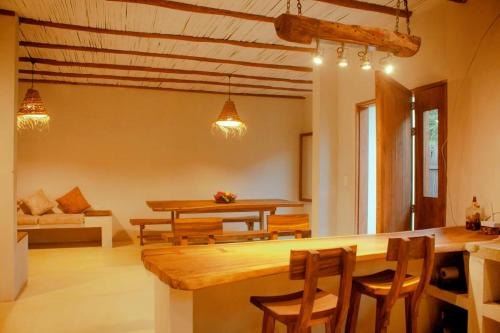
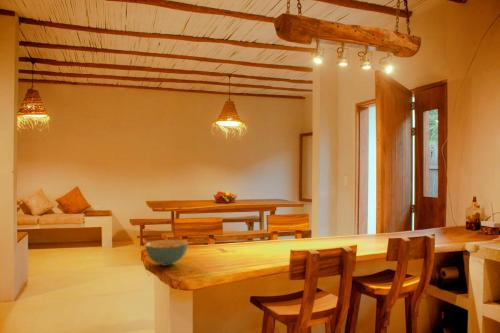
+ cereal bowl [144,239,189,267]
